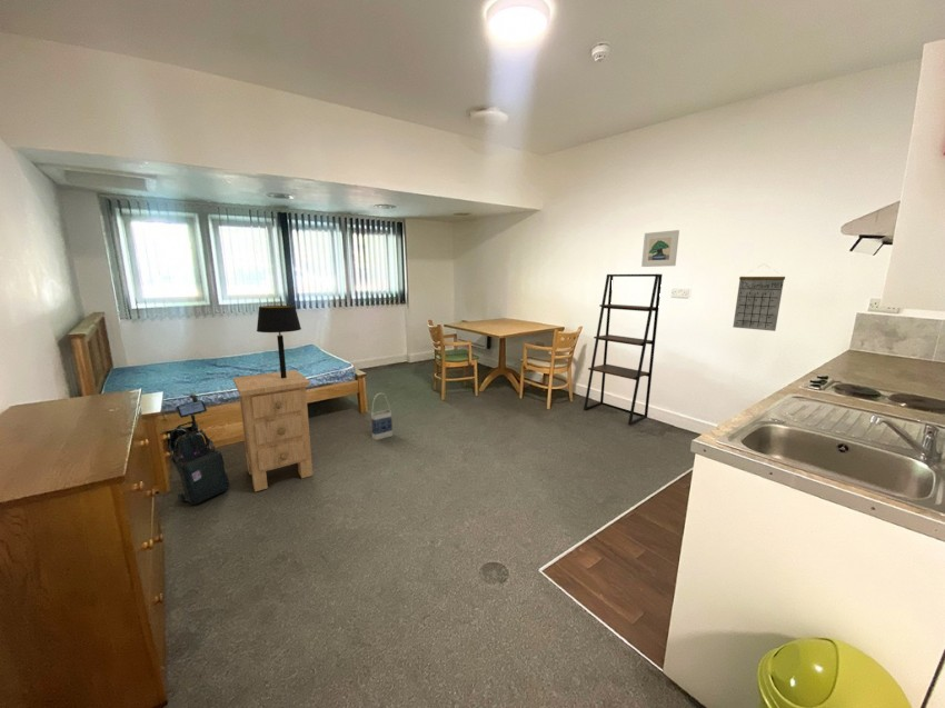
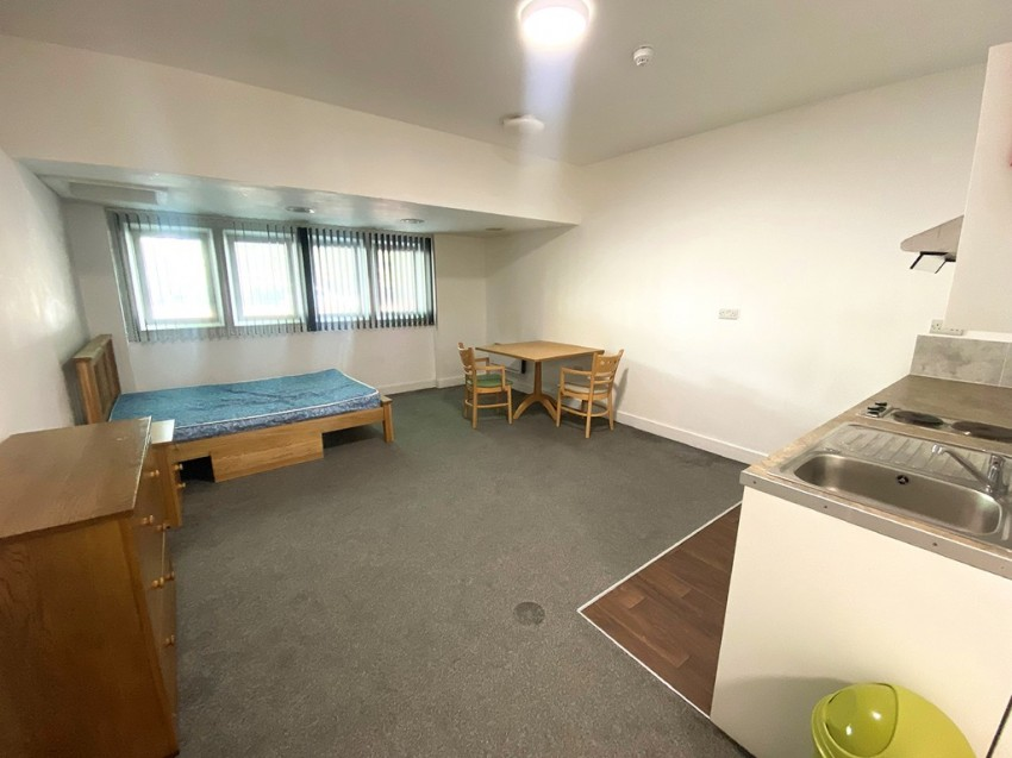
- bag [370,392,394,441]
- shelving unit [583,273,663,426]
- calendar [732,263,786,332]
- vacuum cleaner [168,393,230,506]
- table lamp [256,305,302,378]
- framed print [640,229,680,268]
- nightstand [232,369,314,492]
